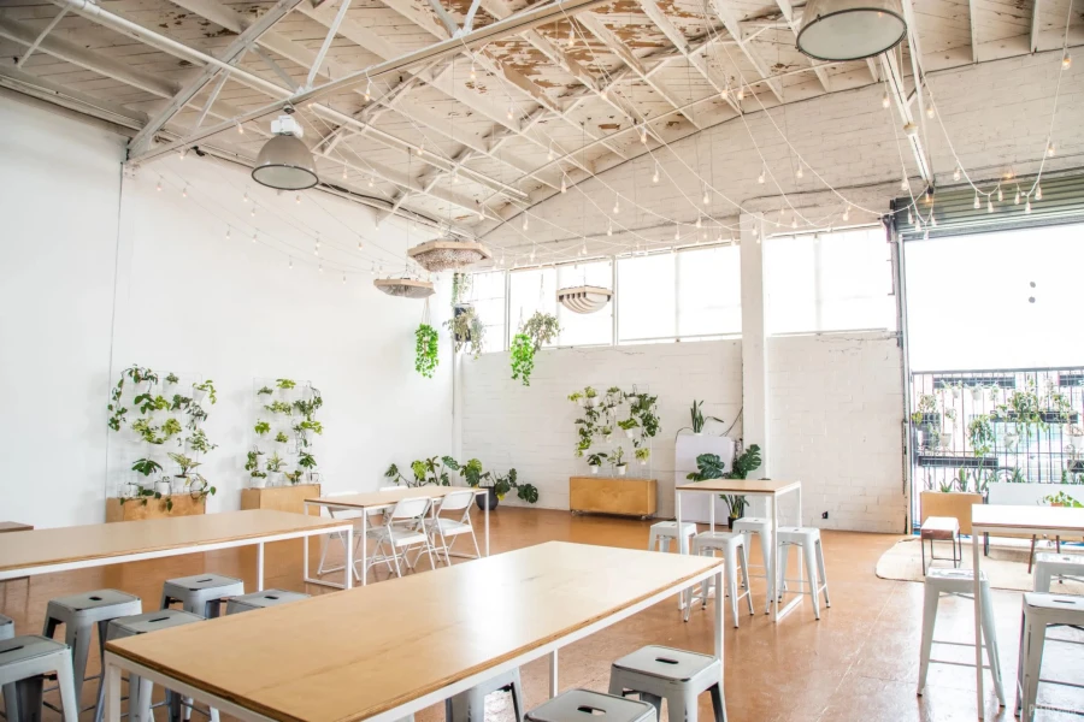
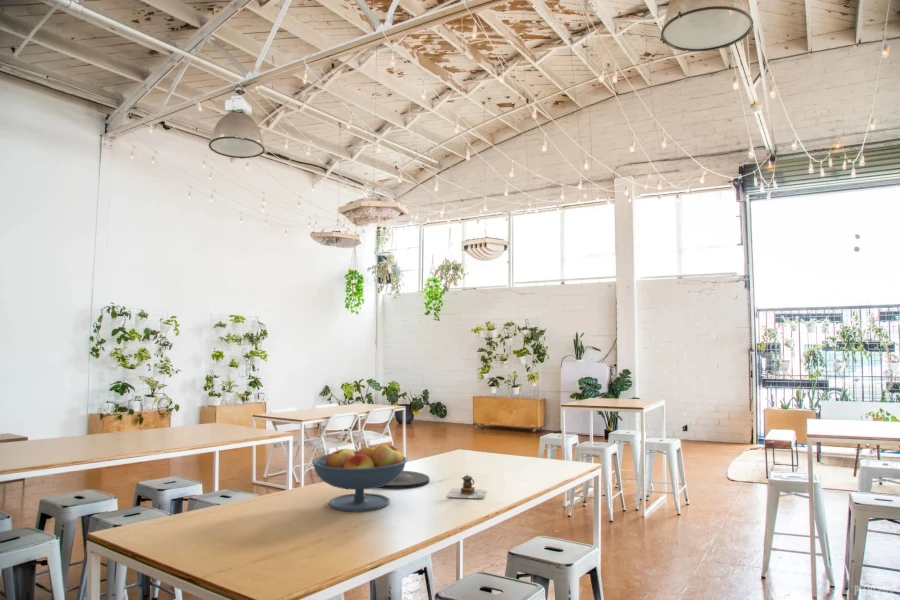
+ fruit bowl [311,443,408,512]
+ teapot [447,474,487,499]
+ plate [376,470,430,490]
